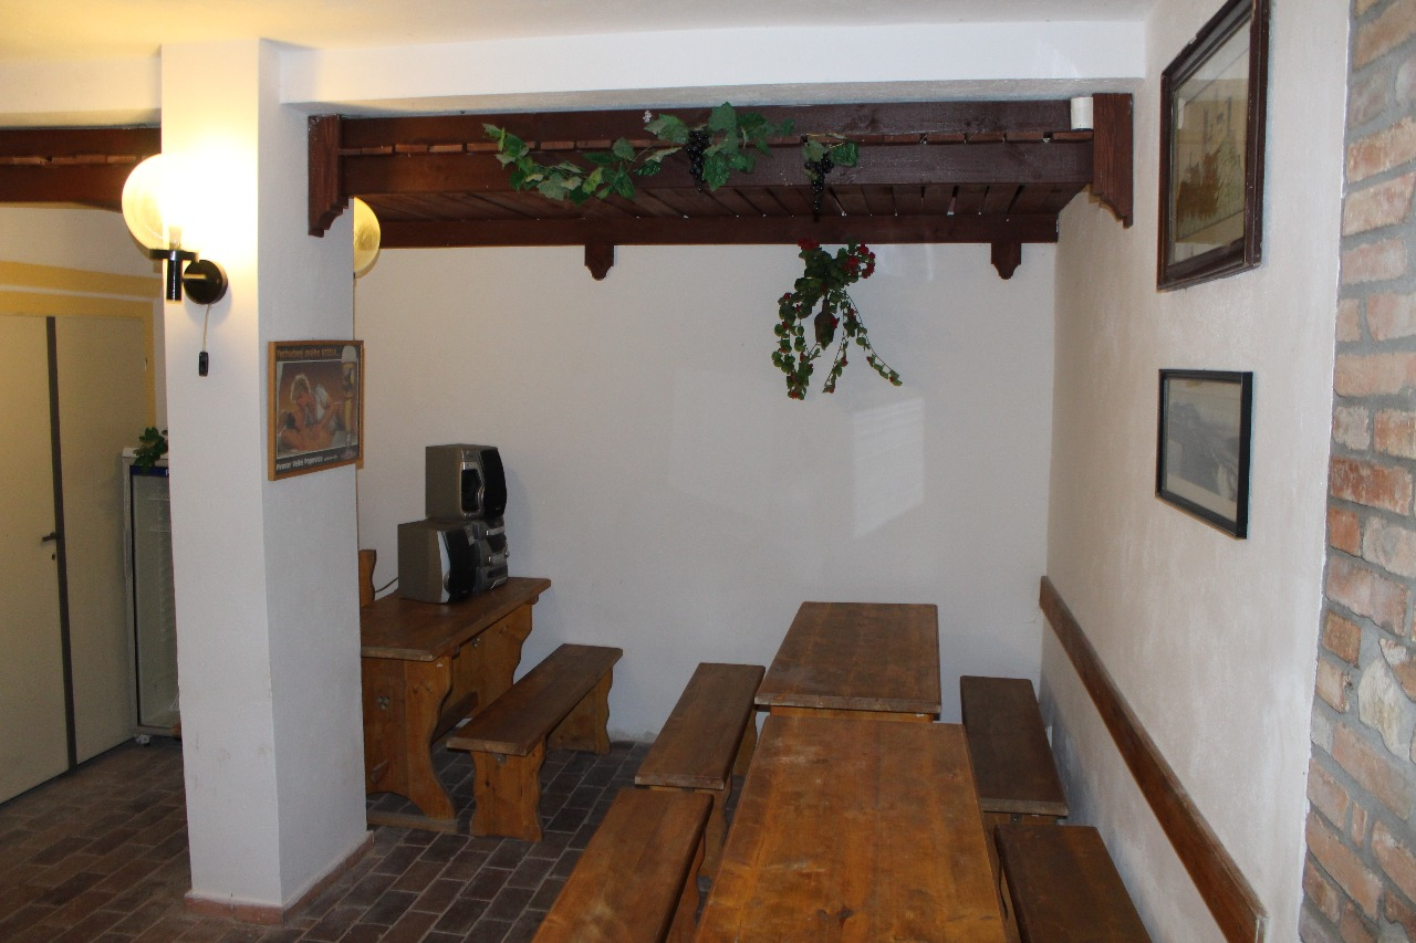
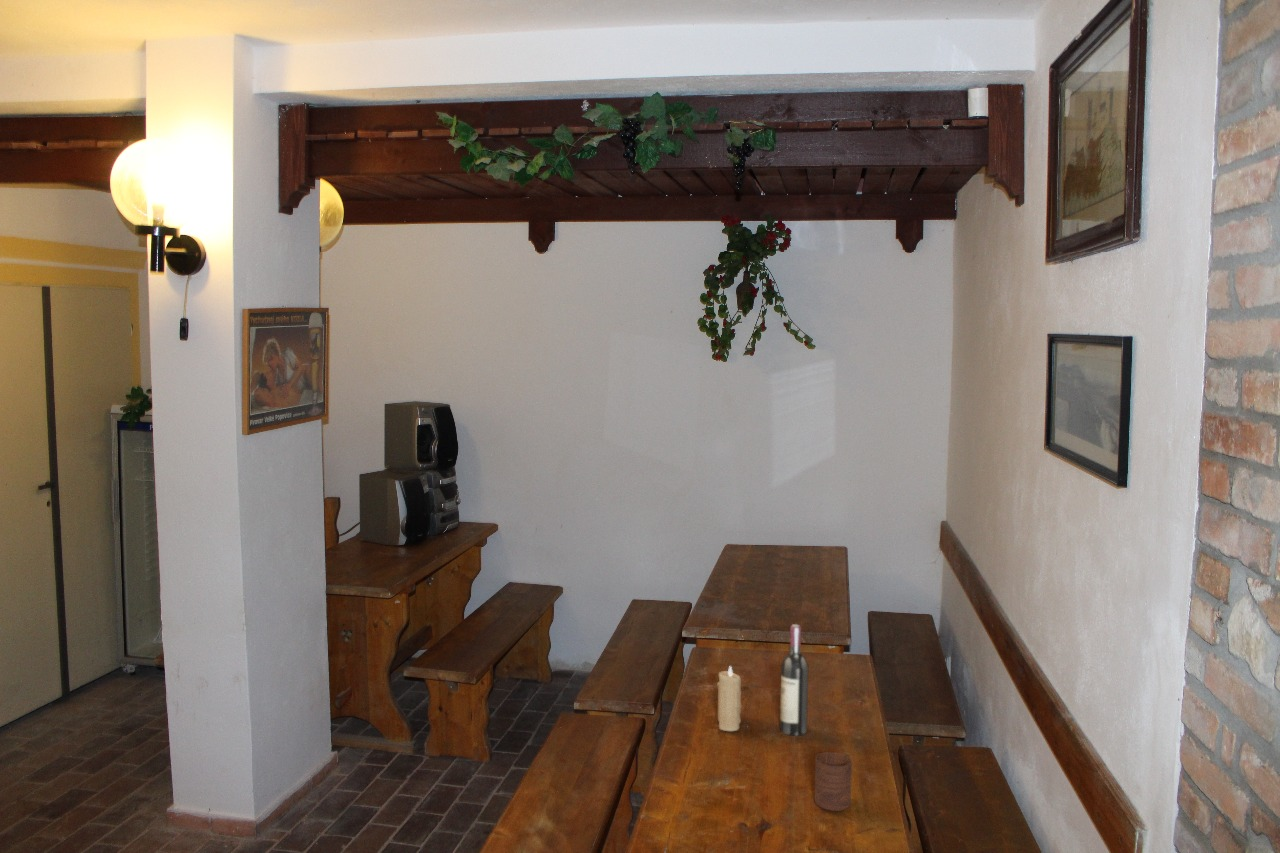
+ candle [716,665,742,732]
+ cup [814,751,853,812]
+ wine bottle [779,623,809,737]
